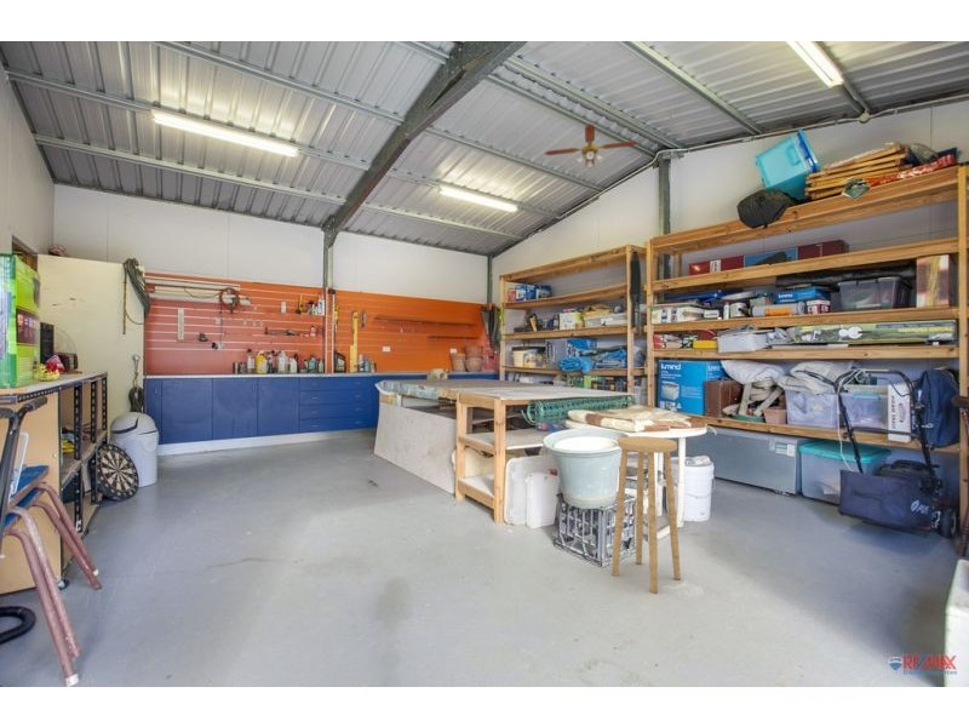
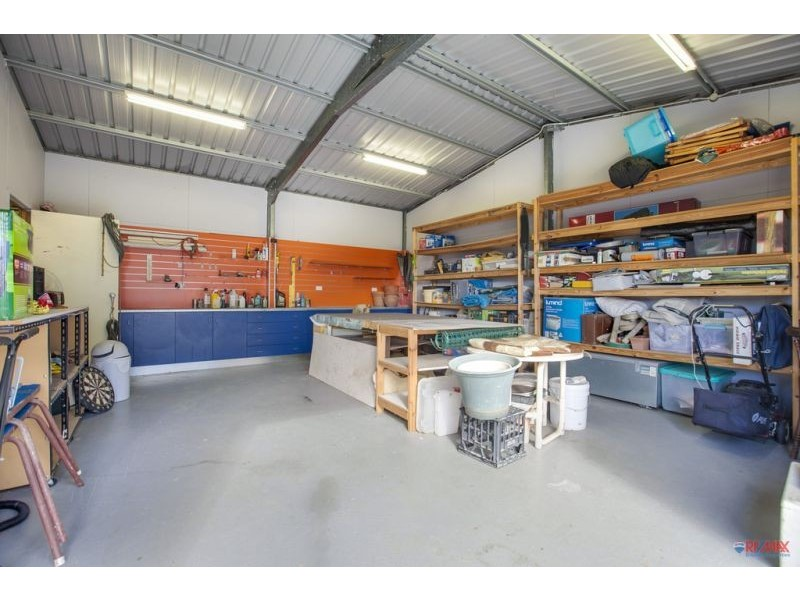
- stool [610,435,682,595]
- ceiling fan [543,122,638,170]
